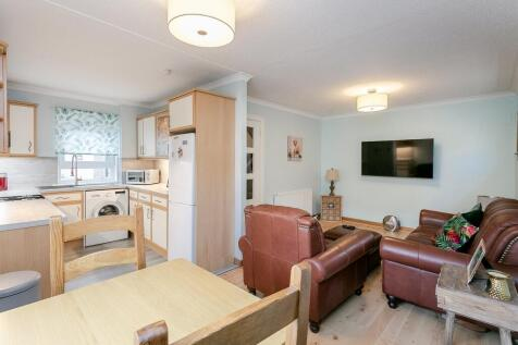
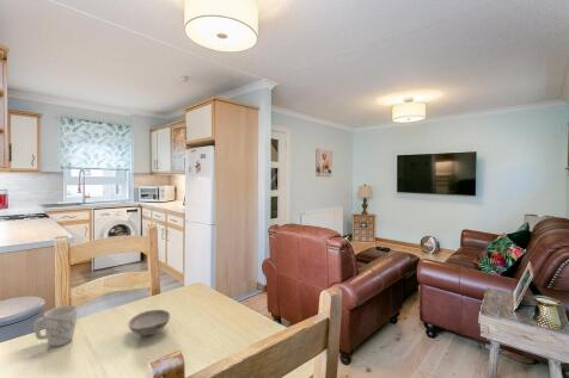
+ mug [32,304,78,347]
+ bowl [127,309,171,336]
